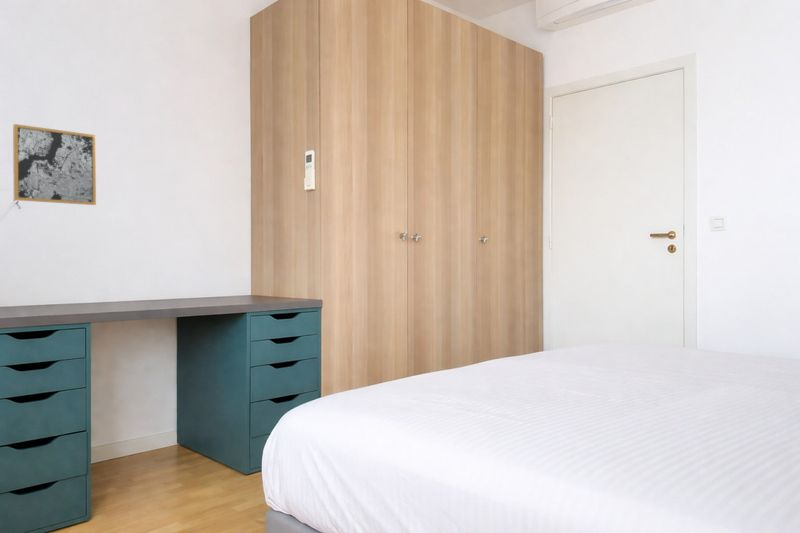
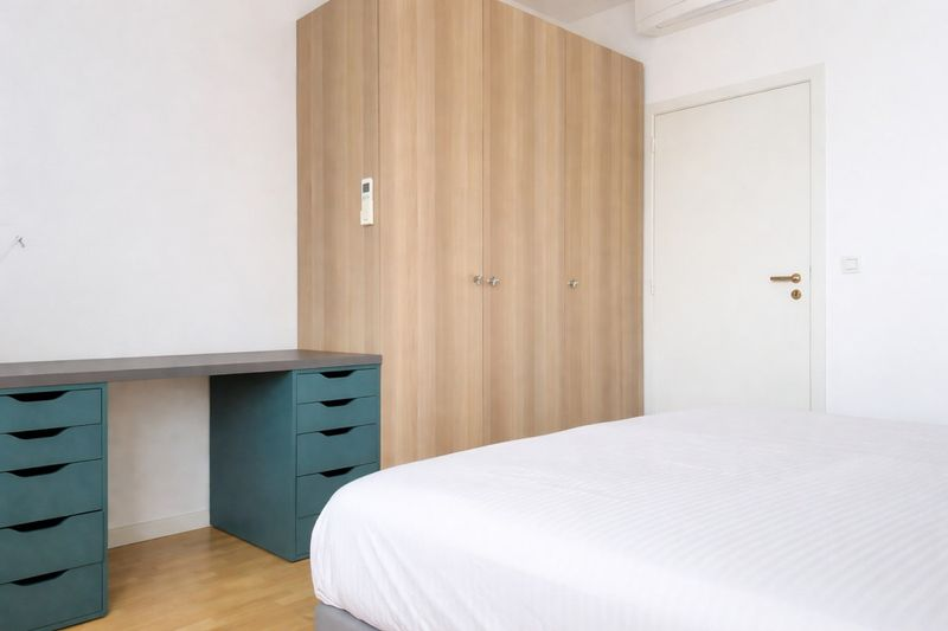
- wall art [12,123,97,206]
